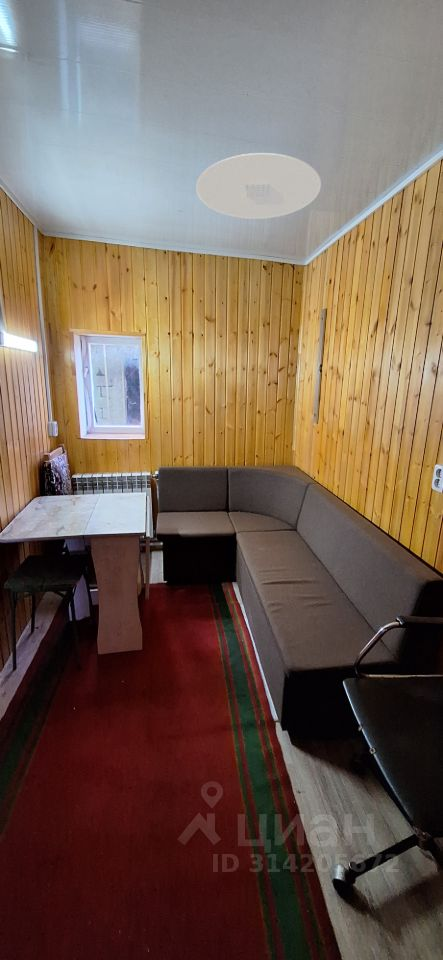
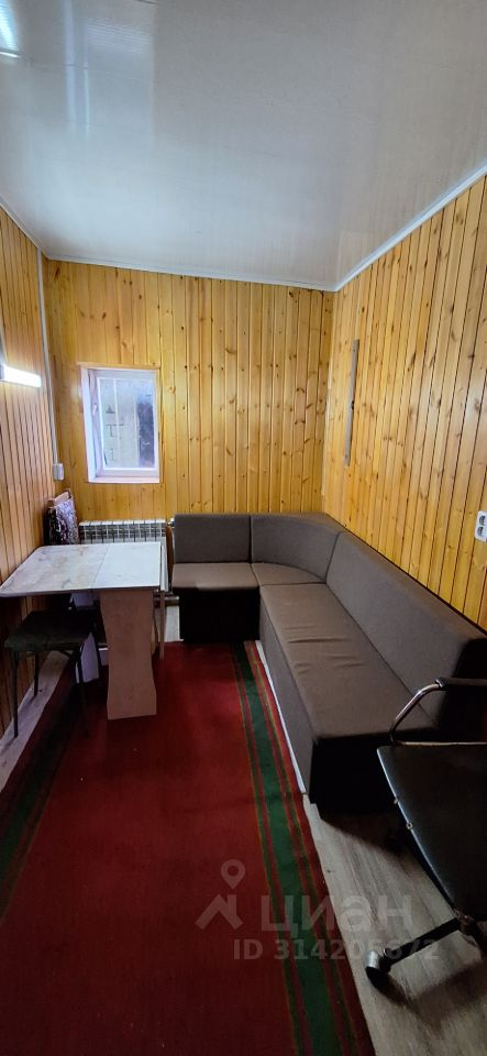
- ceiling light [195,152,322,220]
